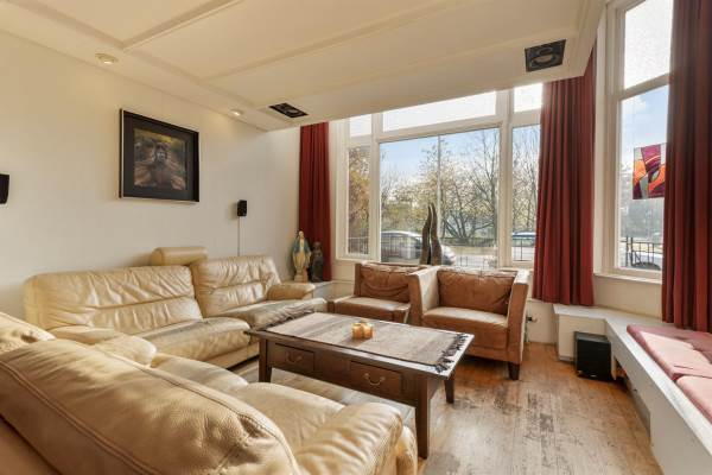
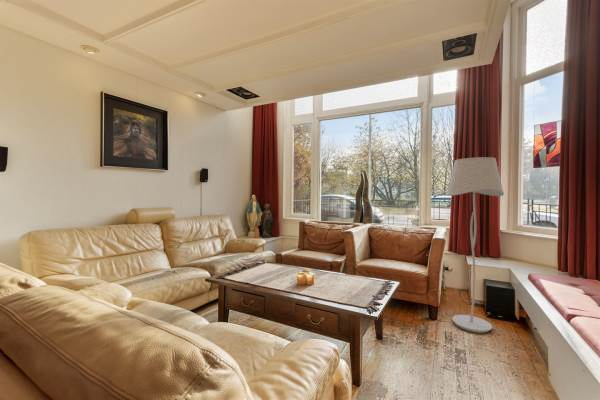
+ floor lamp [445,156,505,334]
